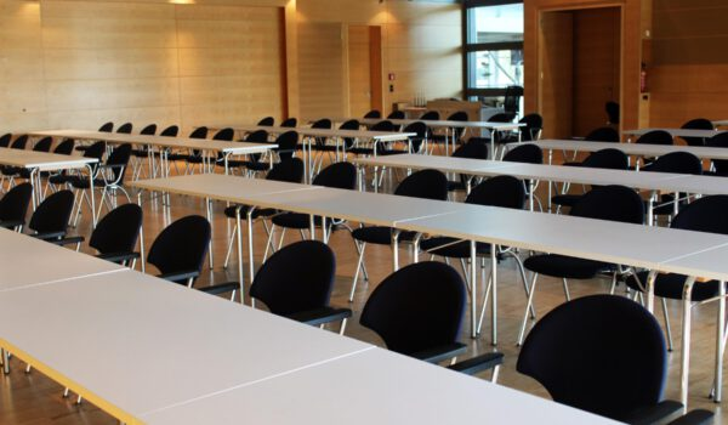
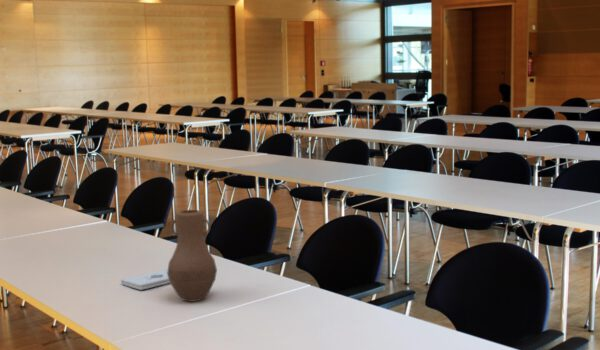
+ vase [167,209,218,302]
+ notepad [120,268,170,291]
